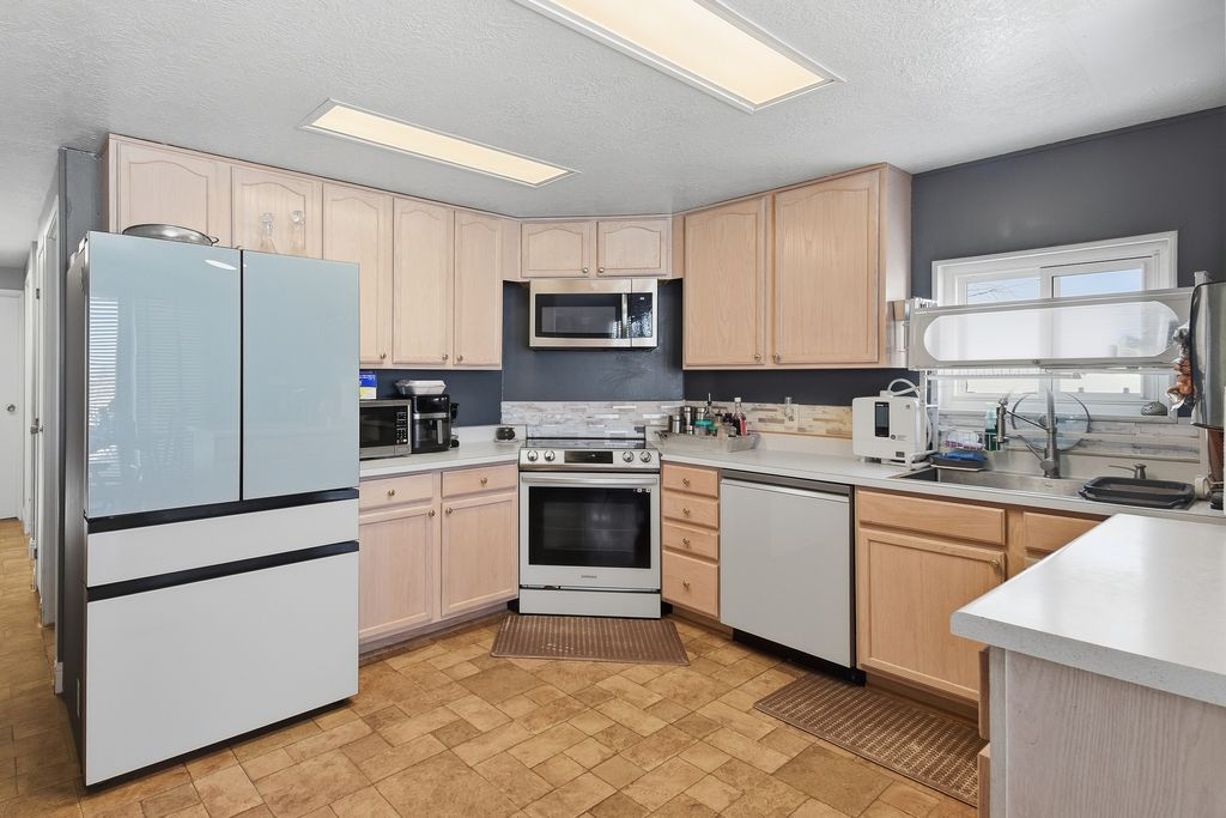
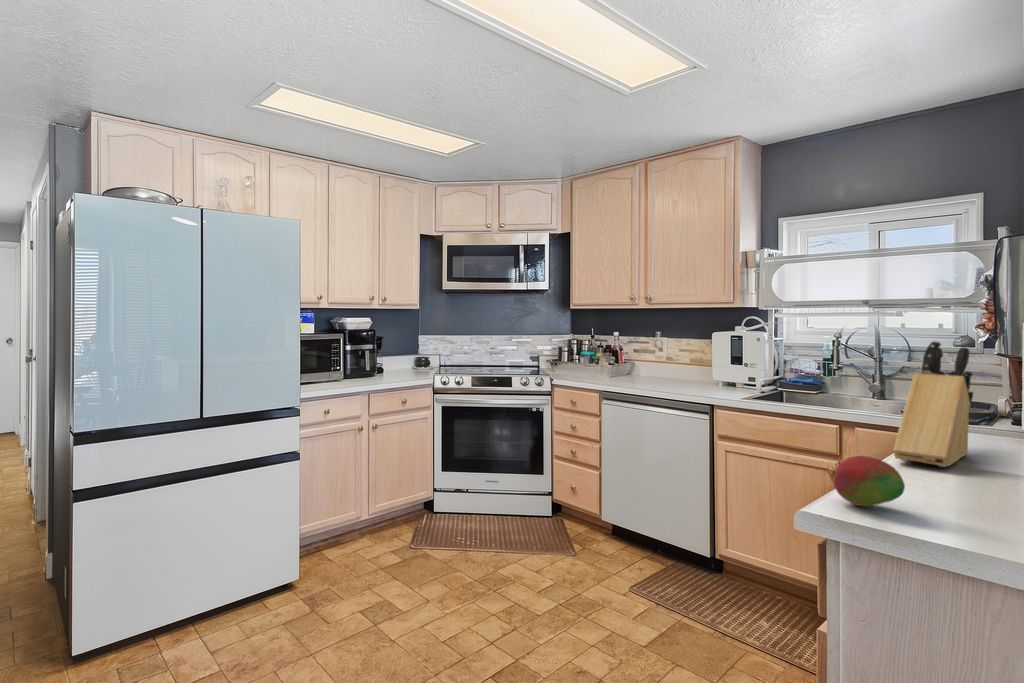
+ knife block [892,340,975,468]
+ fruit [832,455,906,507]
